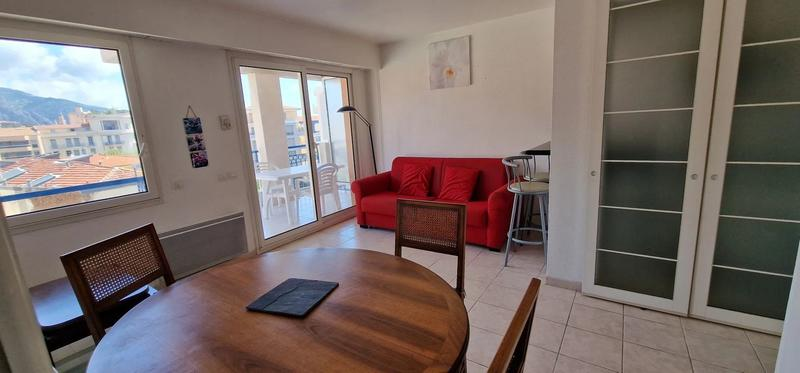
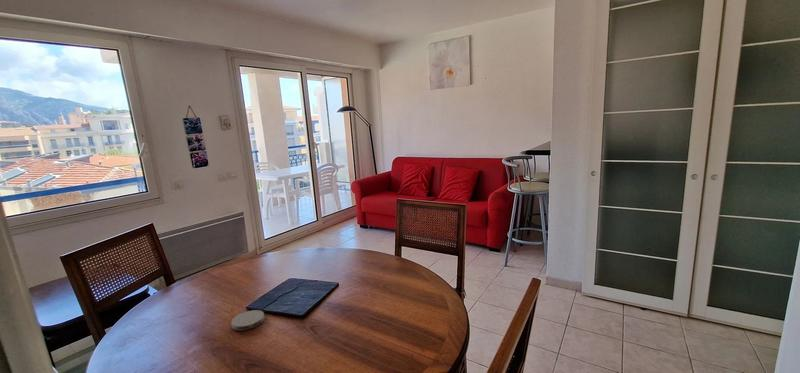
+ coaster [230,309,265,332]
